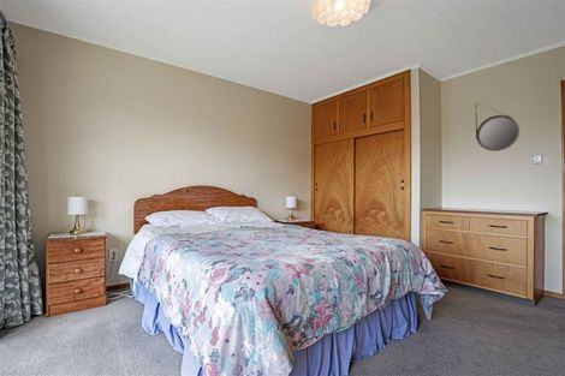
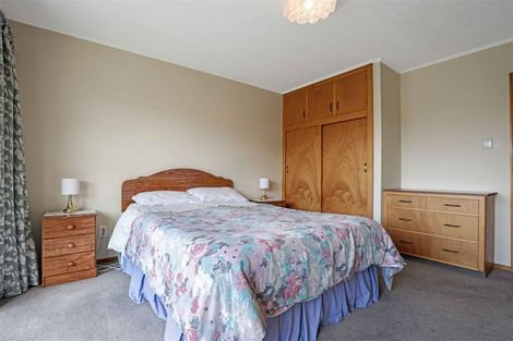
- home mirror [475,102,521,153]
